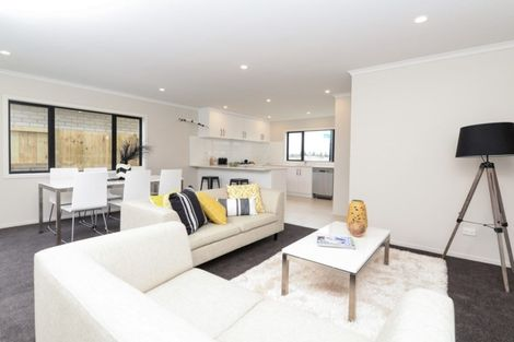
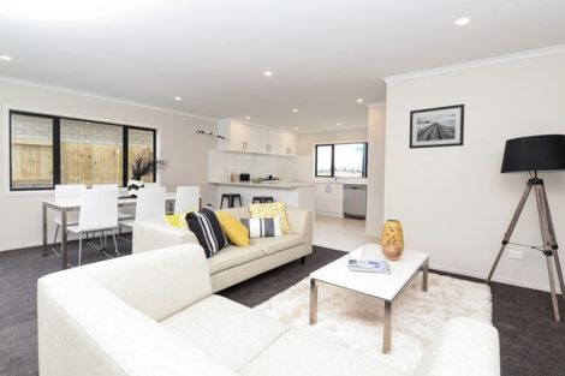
+ wall art [409,103,465,150]
